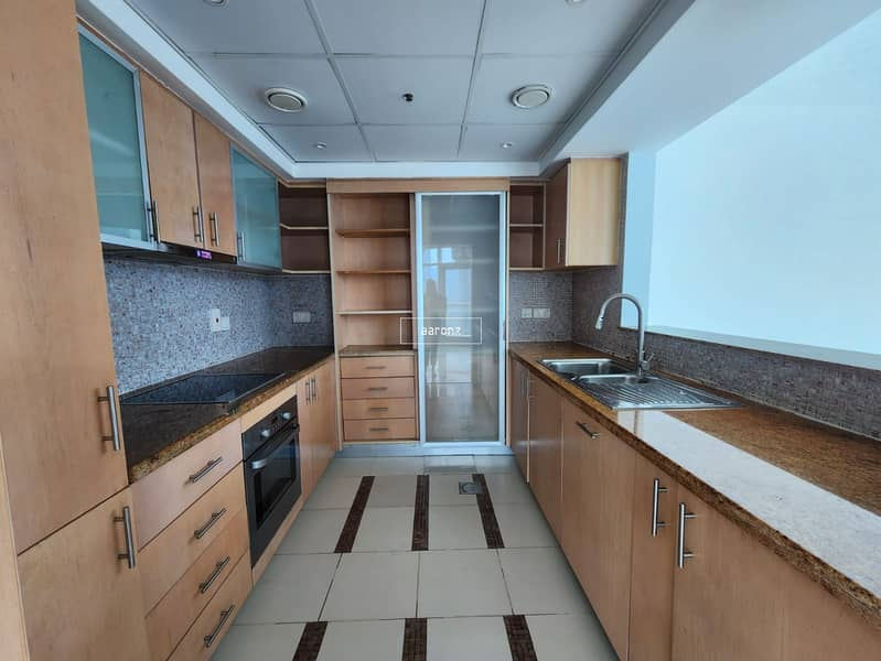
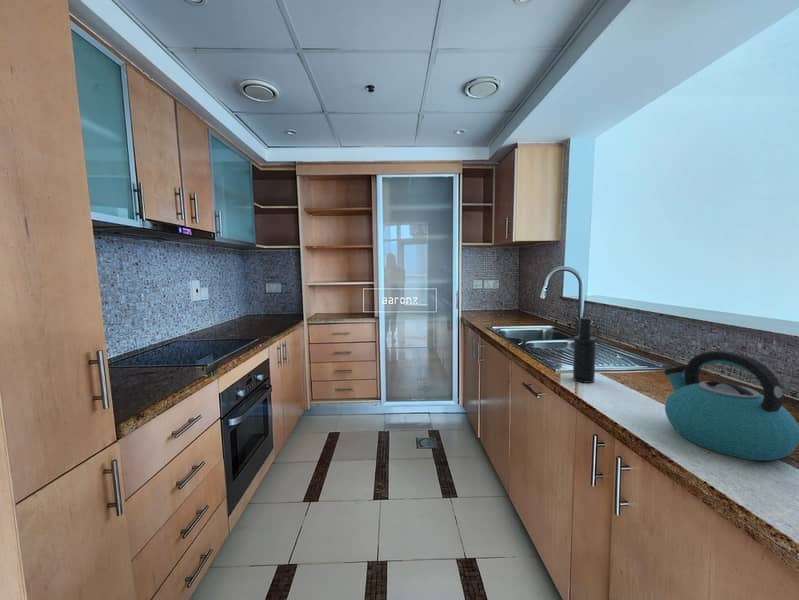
+ kettle [663,350,799,462]
+ soap dispenser [572,316,597,384]
